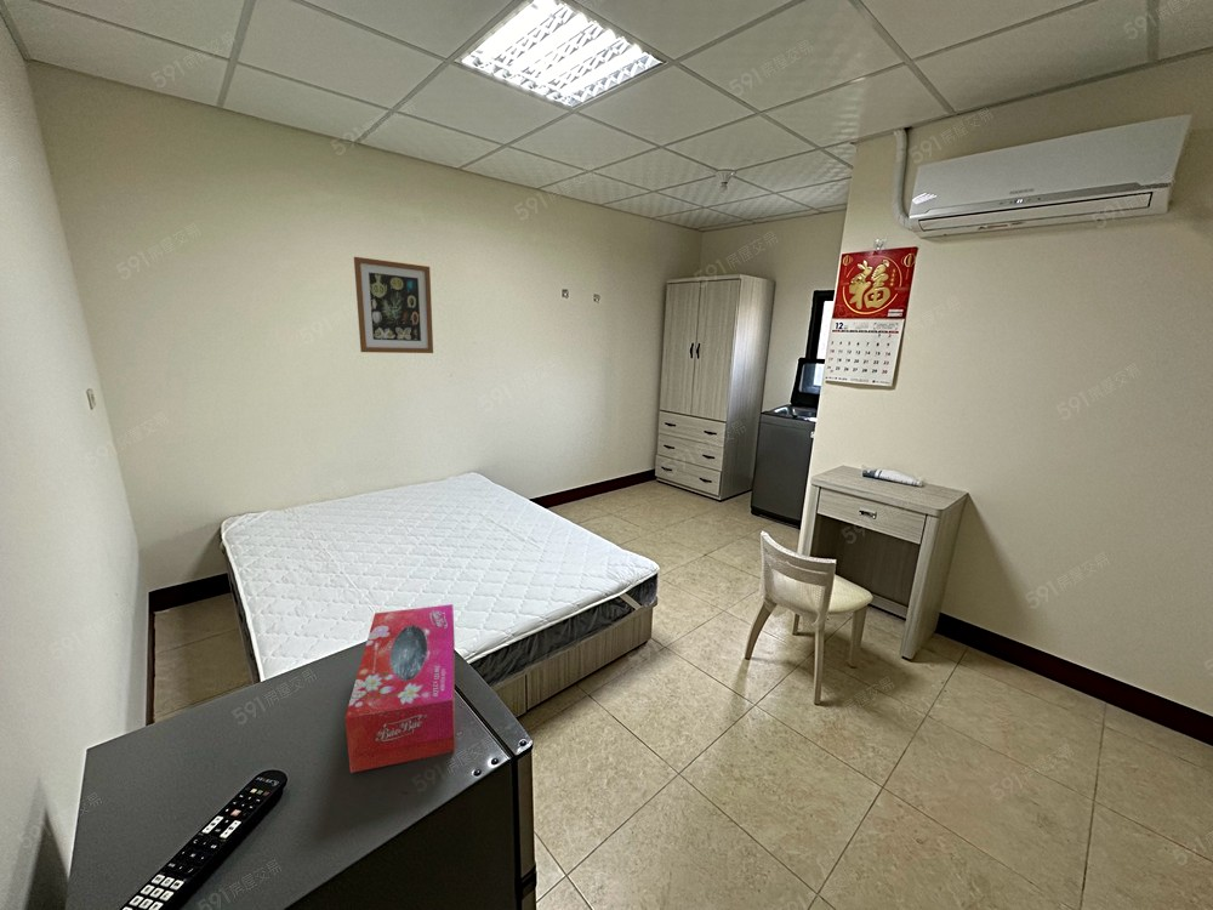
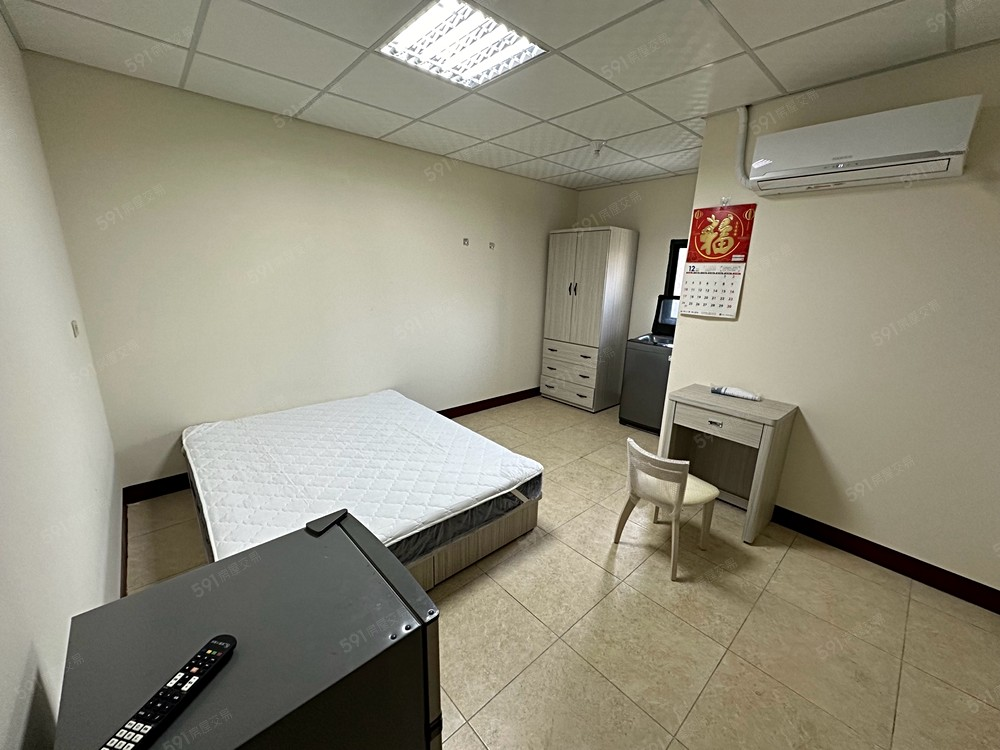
- wall art [353,256,434,354]
- tissue box [344,603,456,774]
